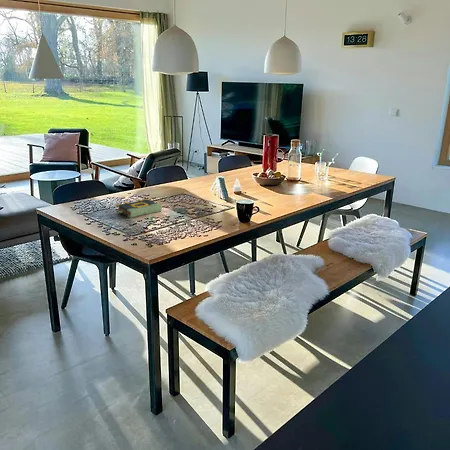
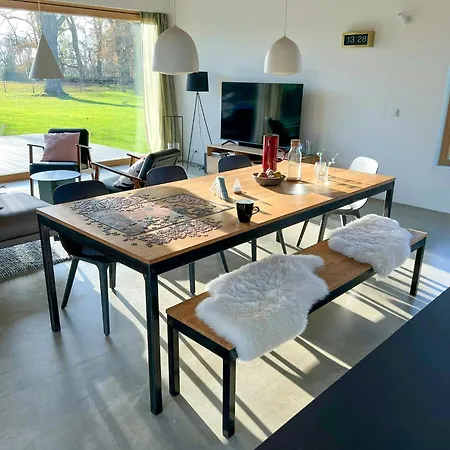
- book [115,198,163,219]
